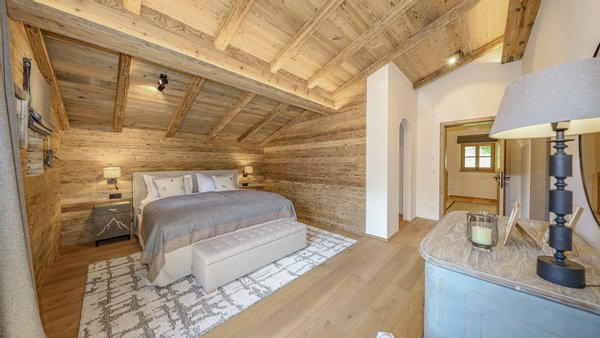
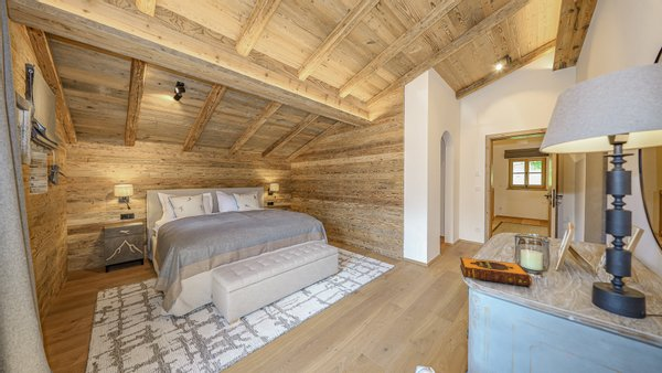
+ hardback book [459,256,533,288]
